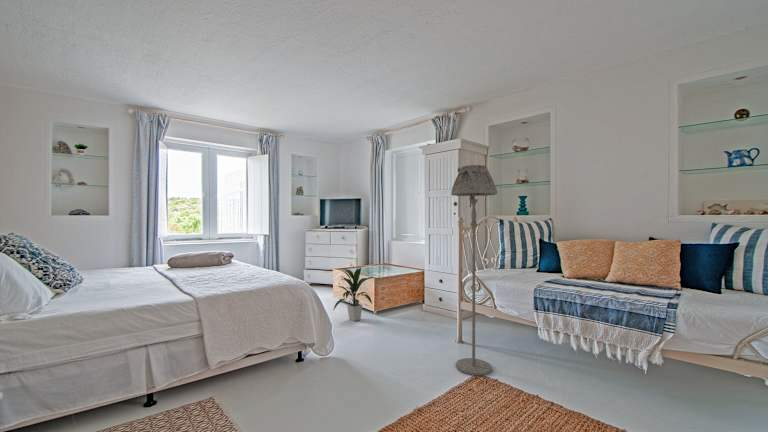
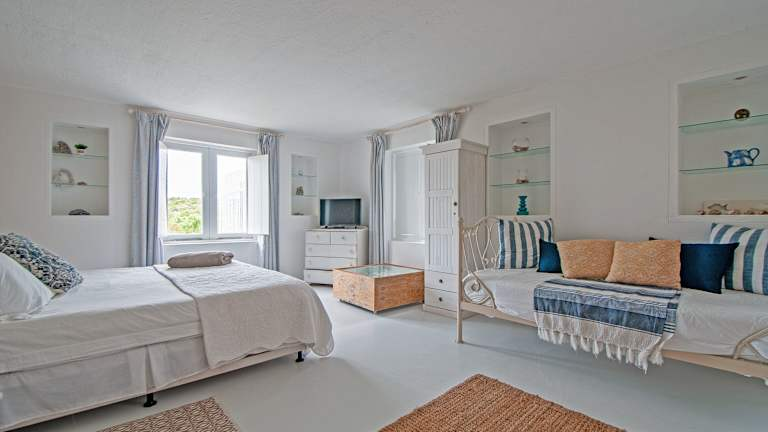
- floor lamp [450,164,498,376]
- indoor plant [333,266,378,322]
